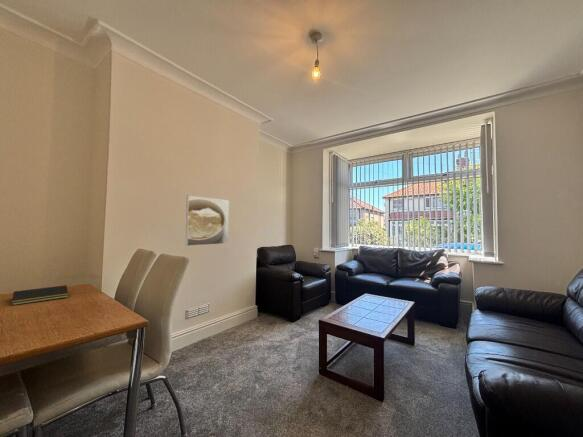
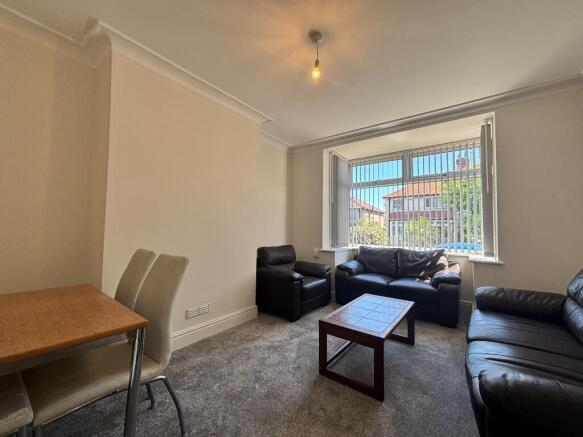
- notepad [11,284,70,306]
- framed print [185,194,230,247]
